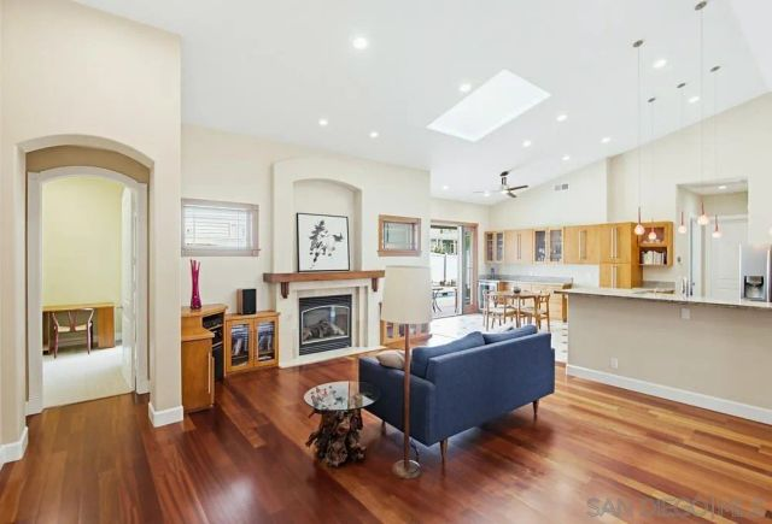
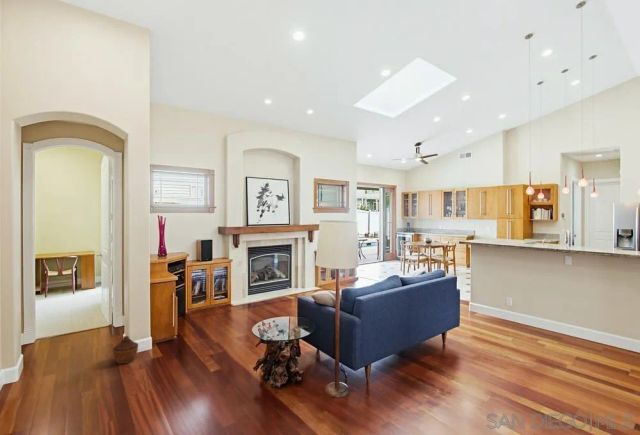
+ woven basket [112,335,139,365]
